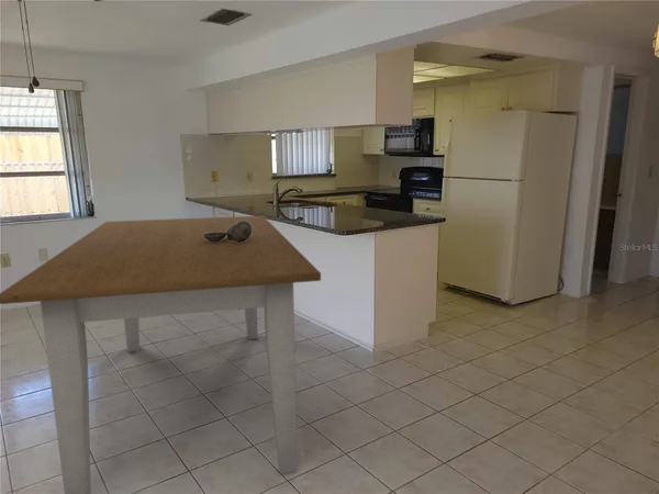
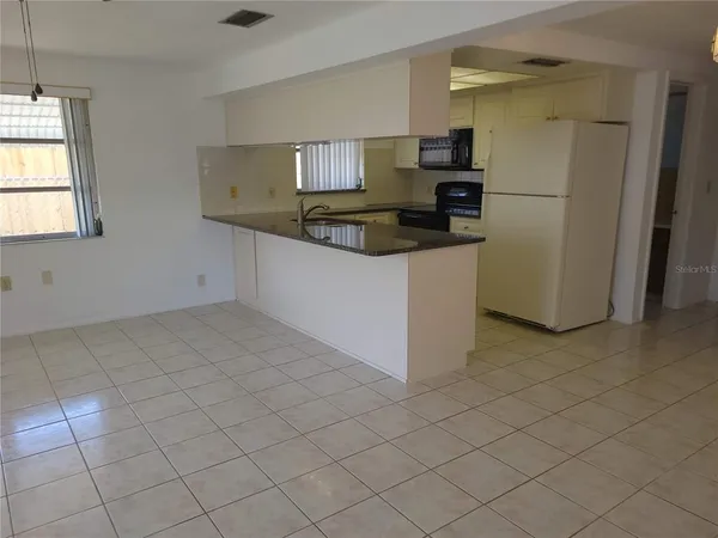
- table [0,215,322,494]
- decorative bowl [203,221,252,243]
